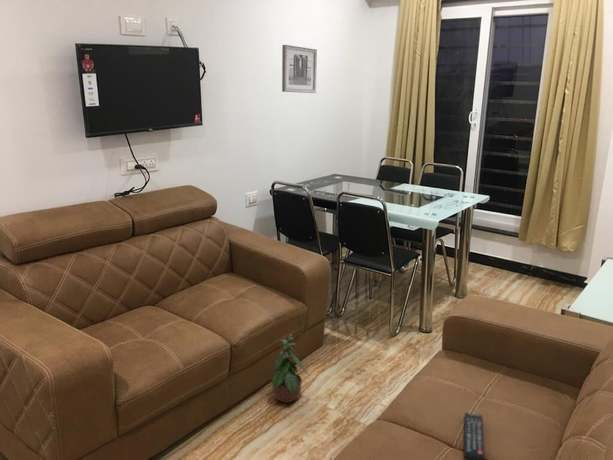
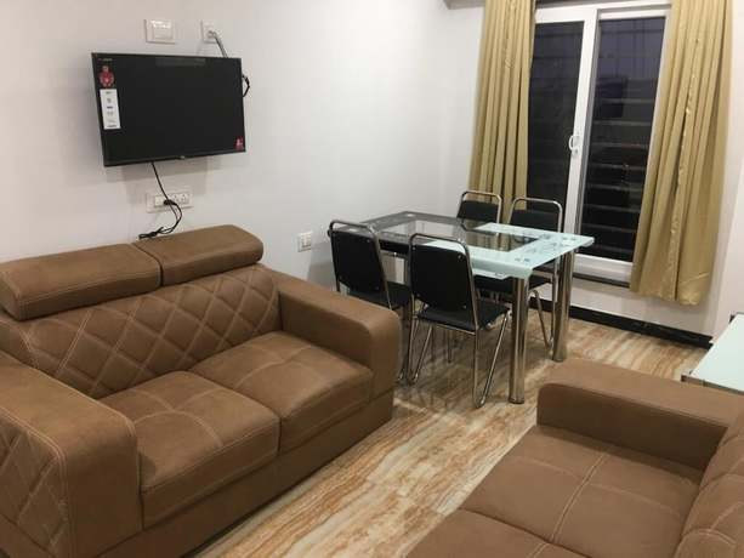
- remote control [463,412,485,460]
- wall art [281,44,318,94]
- potted plant [270,333,309,404]
